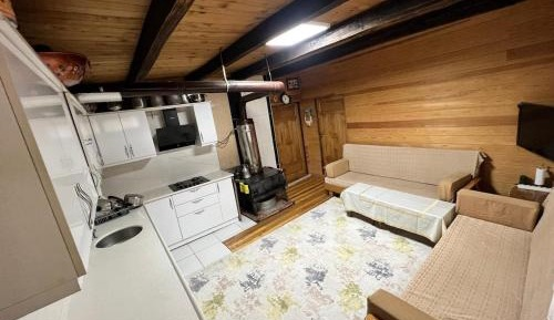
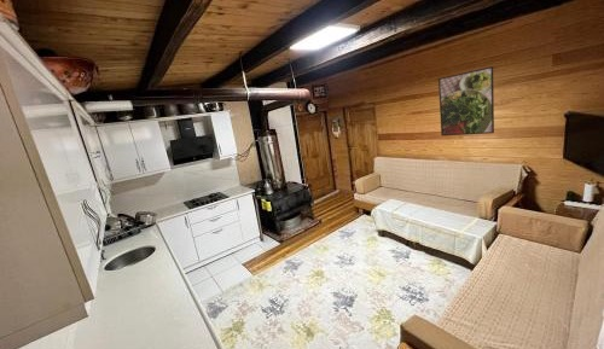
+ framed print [437,65,495,136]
